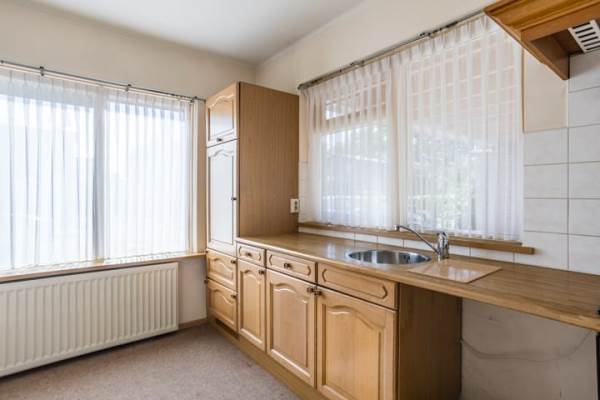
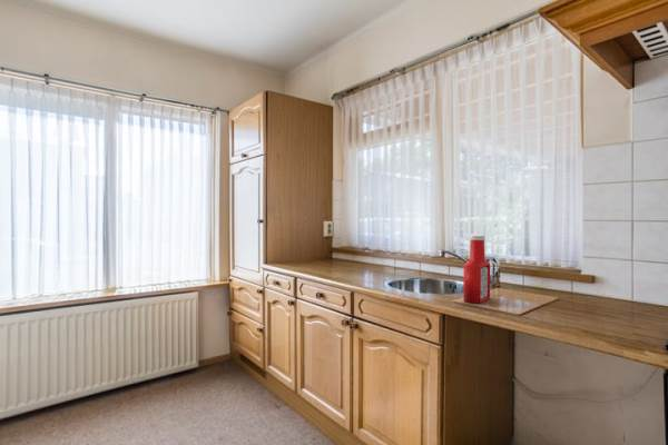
+ soap bottle [462,235,491,304]
